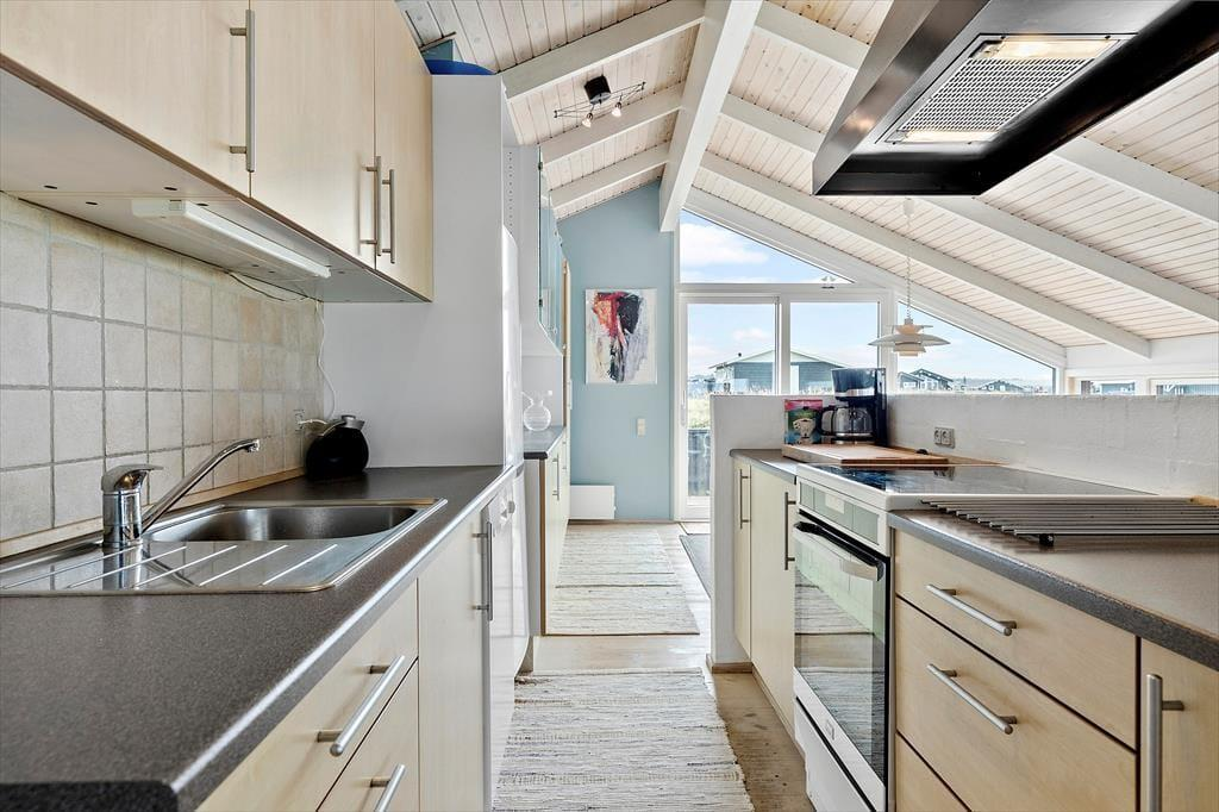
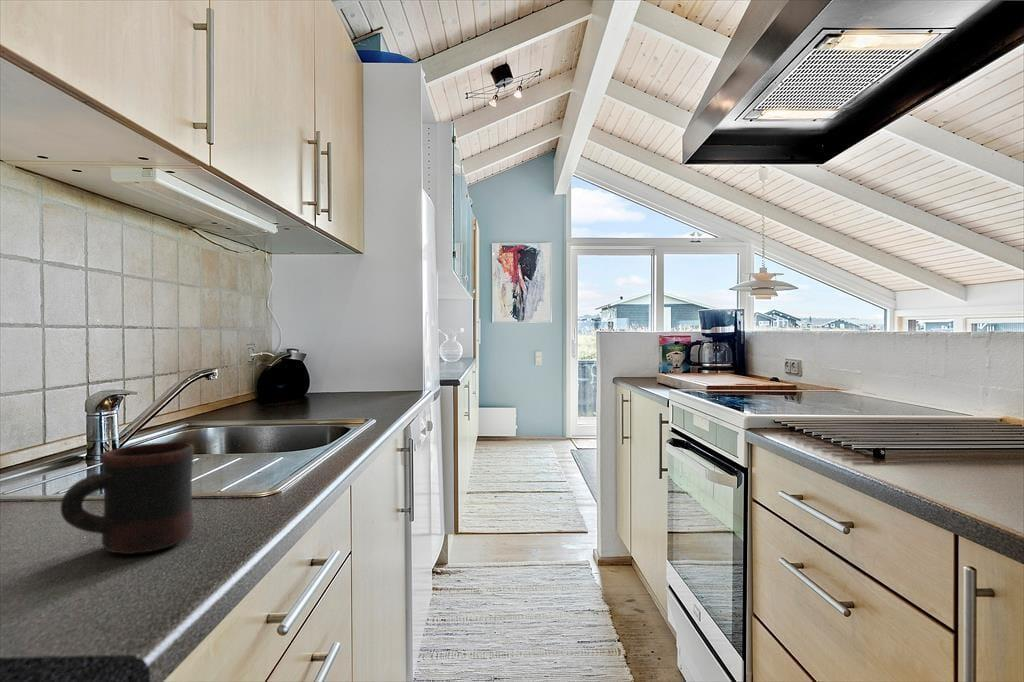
+ mug [59,442,195,555]
